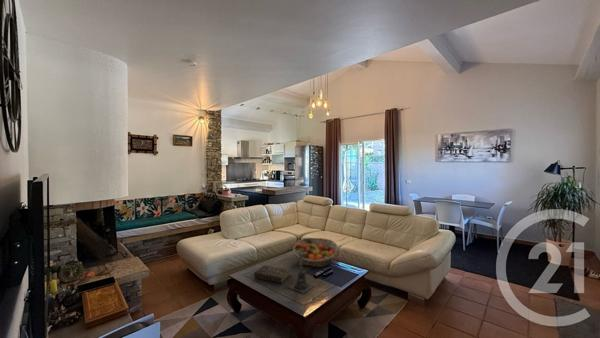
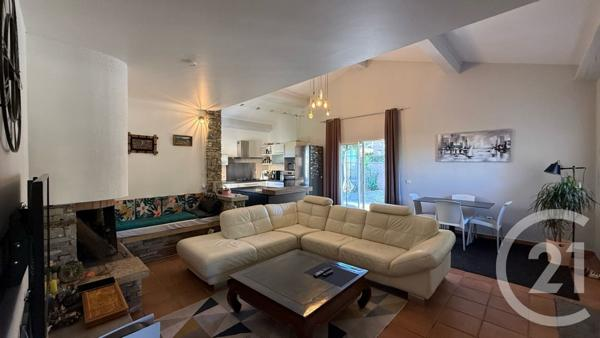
- fruit basket [292,237,339,268]
- candle holder [287,252,316,294]
- book [253,264,292,284]
